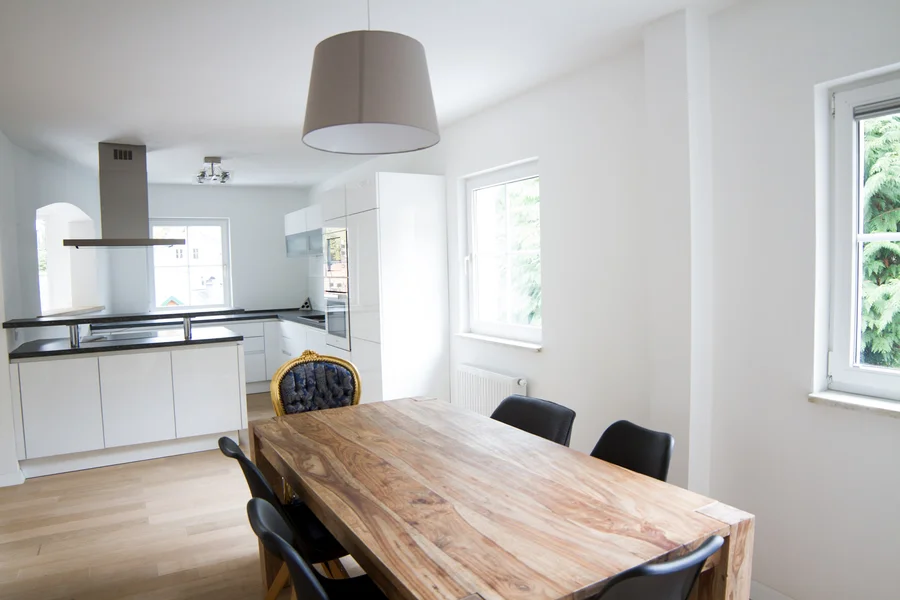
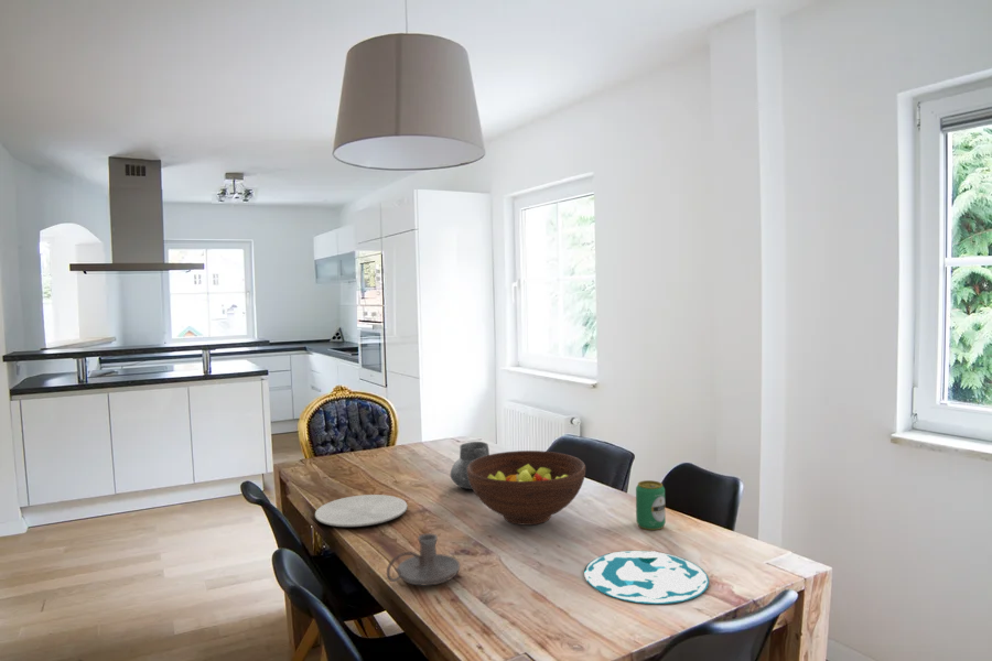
+ plate [583,550,710,605]
+ plate [314,494,409,528]
+ candle holder [386,532,461,586]
+ vase [450,441,490,490]
+ fruit bowl [467,449,586,527]
+ beverage can [635,479,667,531]
